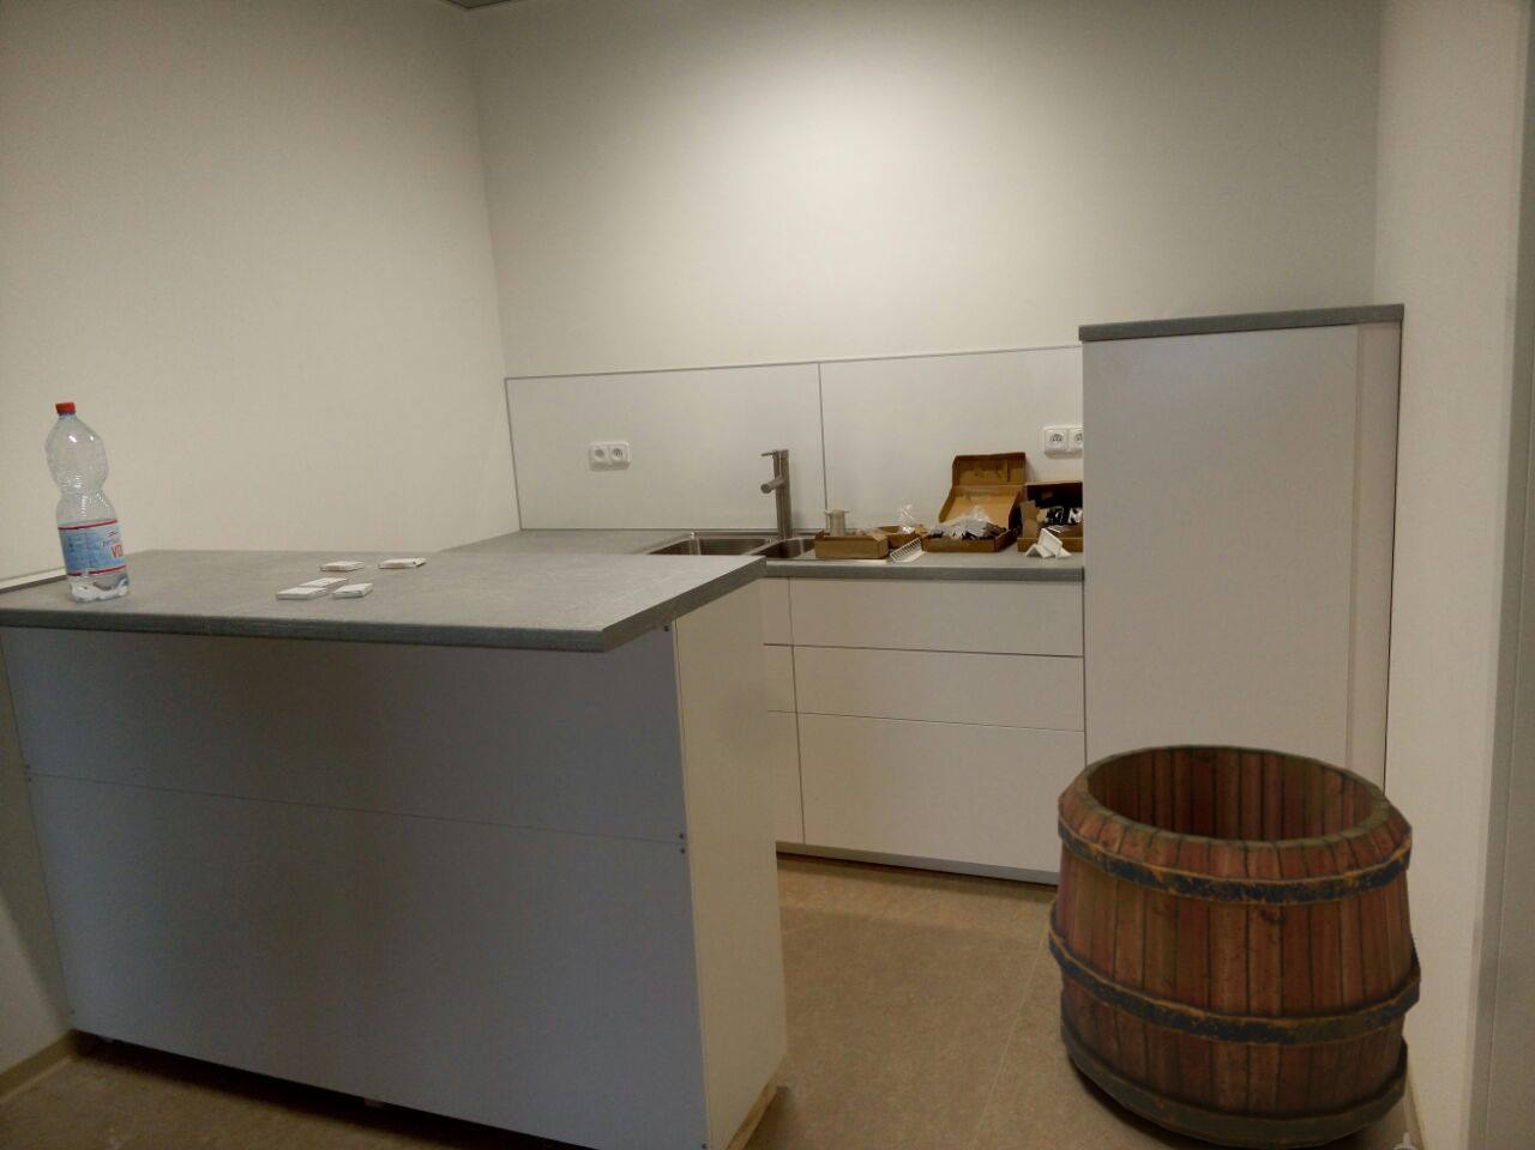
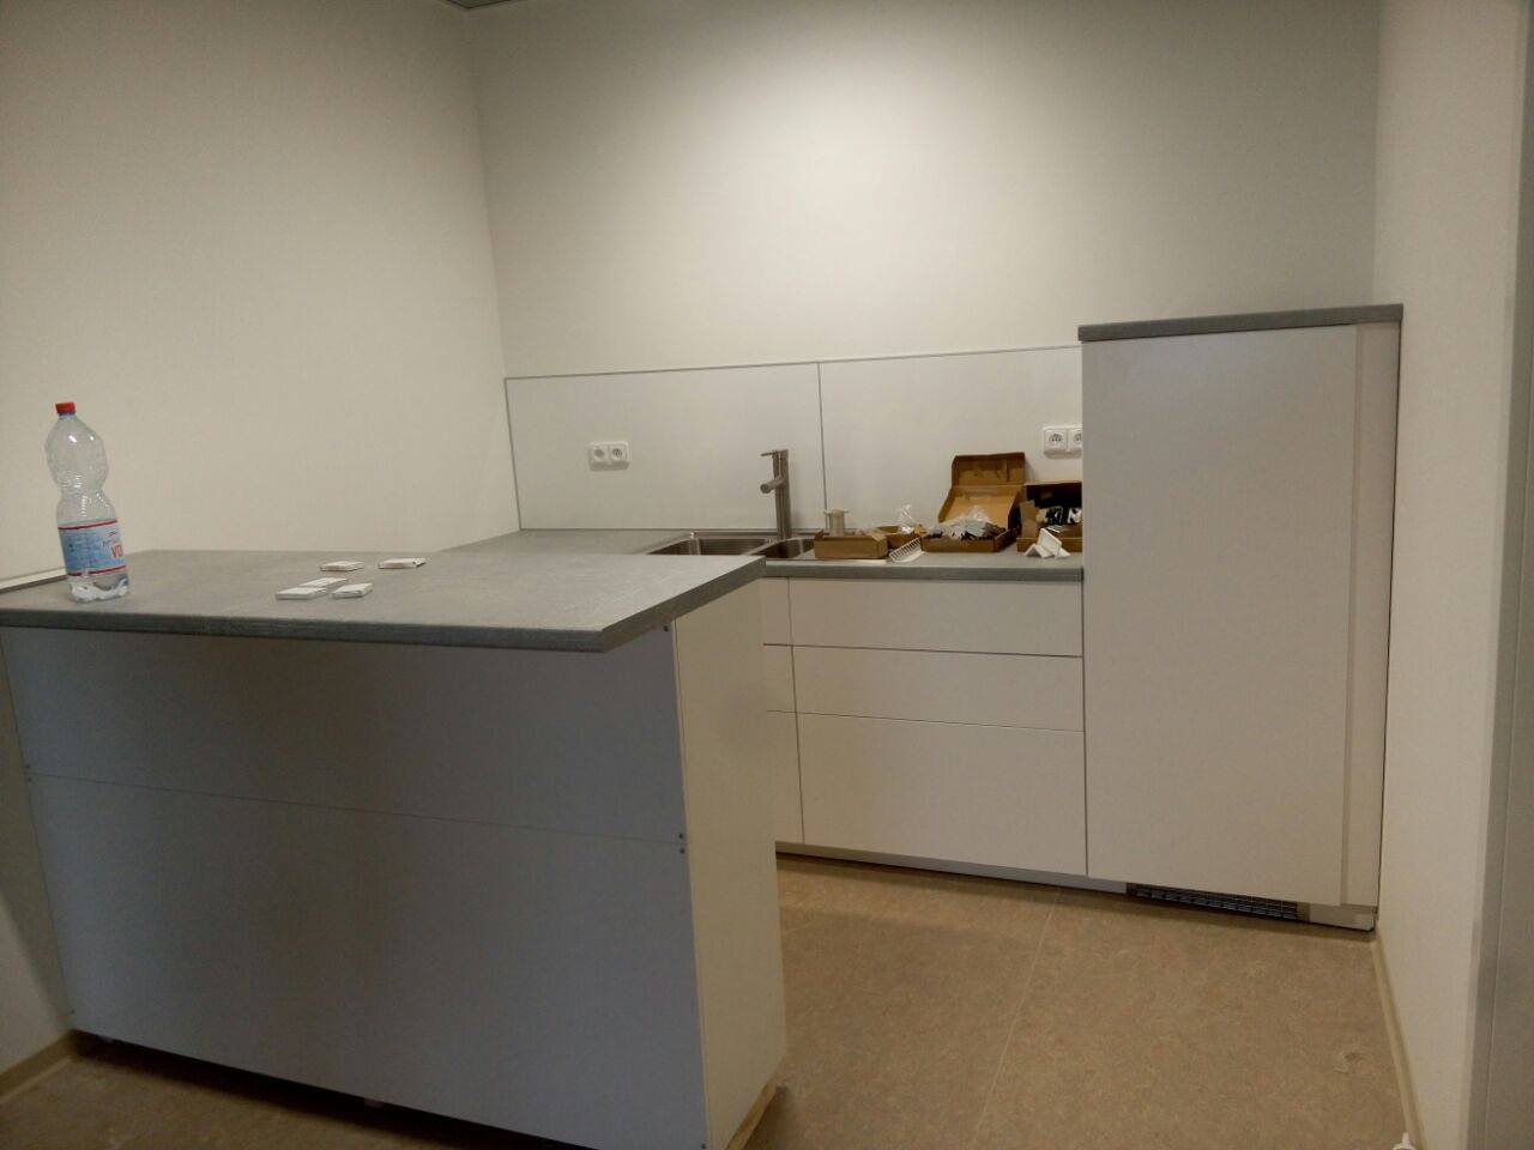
- barrel [1047,743,1423,1150]
